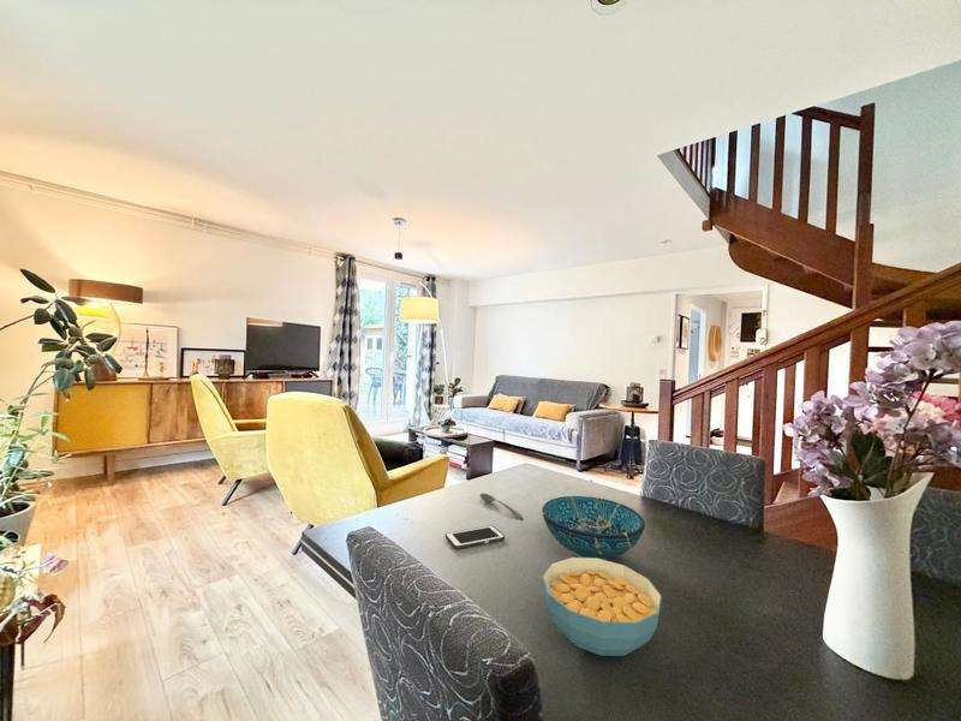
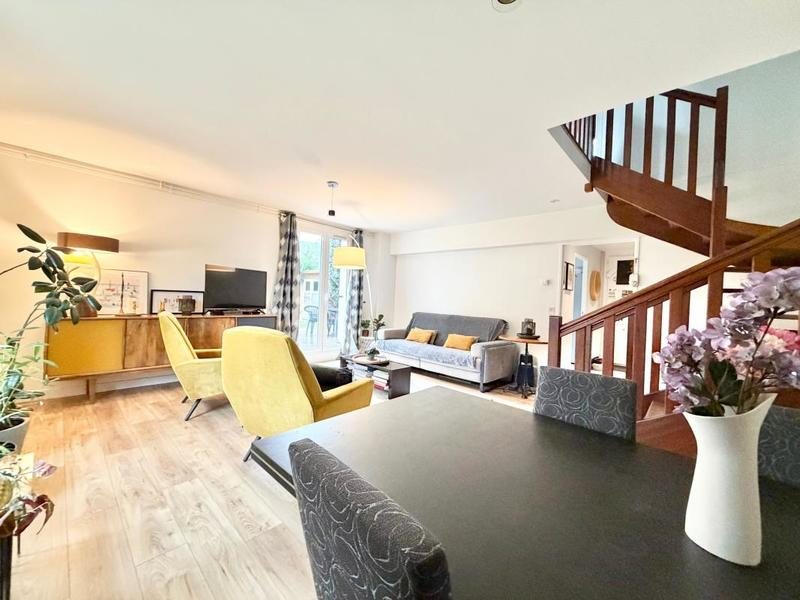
- decorative bowl [541,495,646,560]
- soupspoon [479,493,524,520]
- cereal bowl [541,556,663,657]
- cell phone [444,525,506,550]
